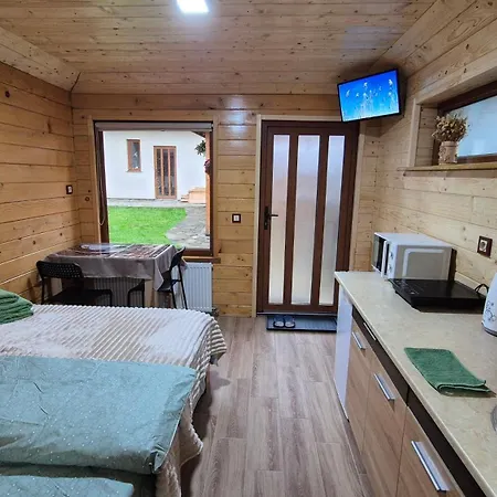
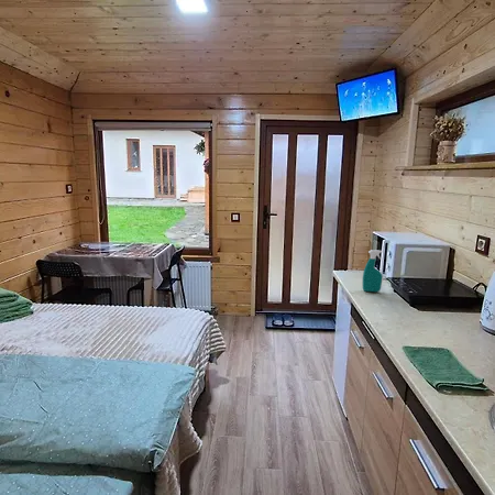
+ spray bottle [362,249,384,293]
